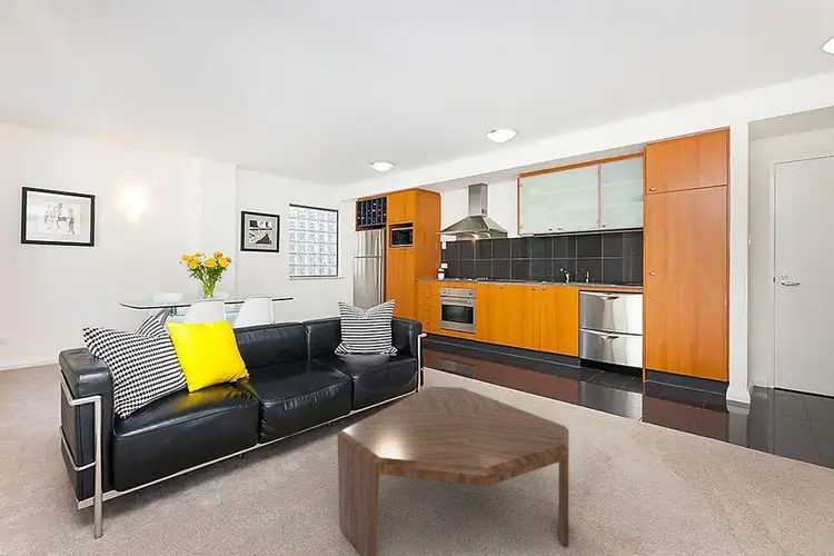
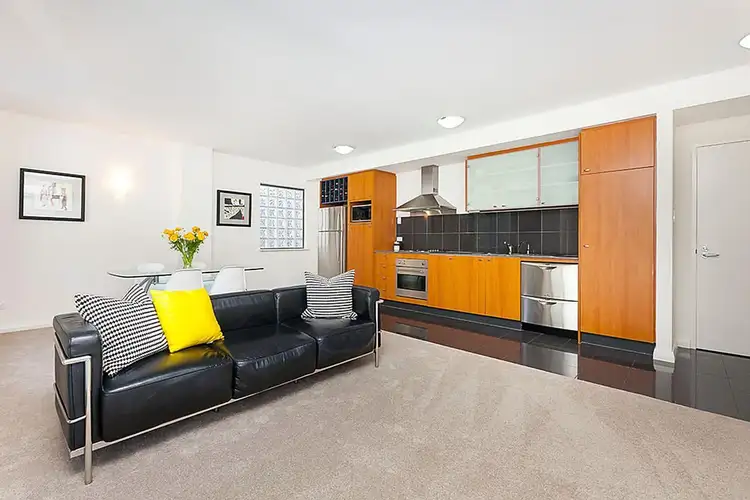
- coffee table [337,385,570,556]
